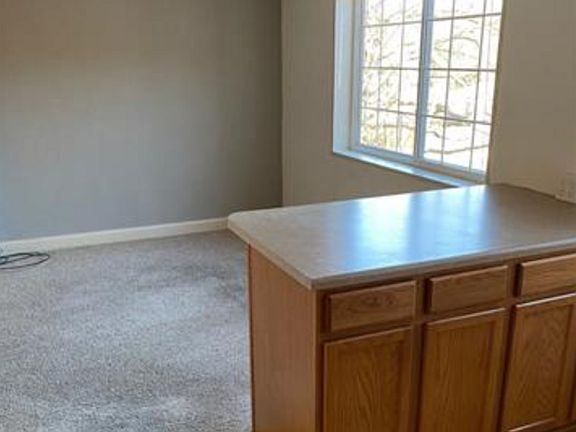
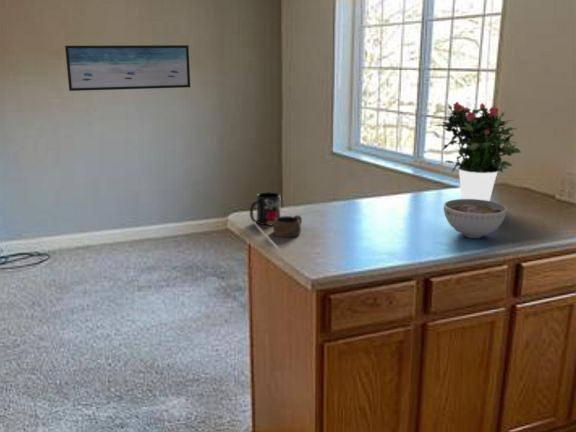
+ bowl [443,198,508,239]
+ wall art [64,44,191,92]
+ potted flower [434,101,522,201]
+ mug [249,191,281,226]
+ cup [272,214,303,238]
